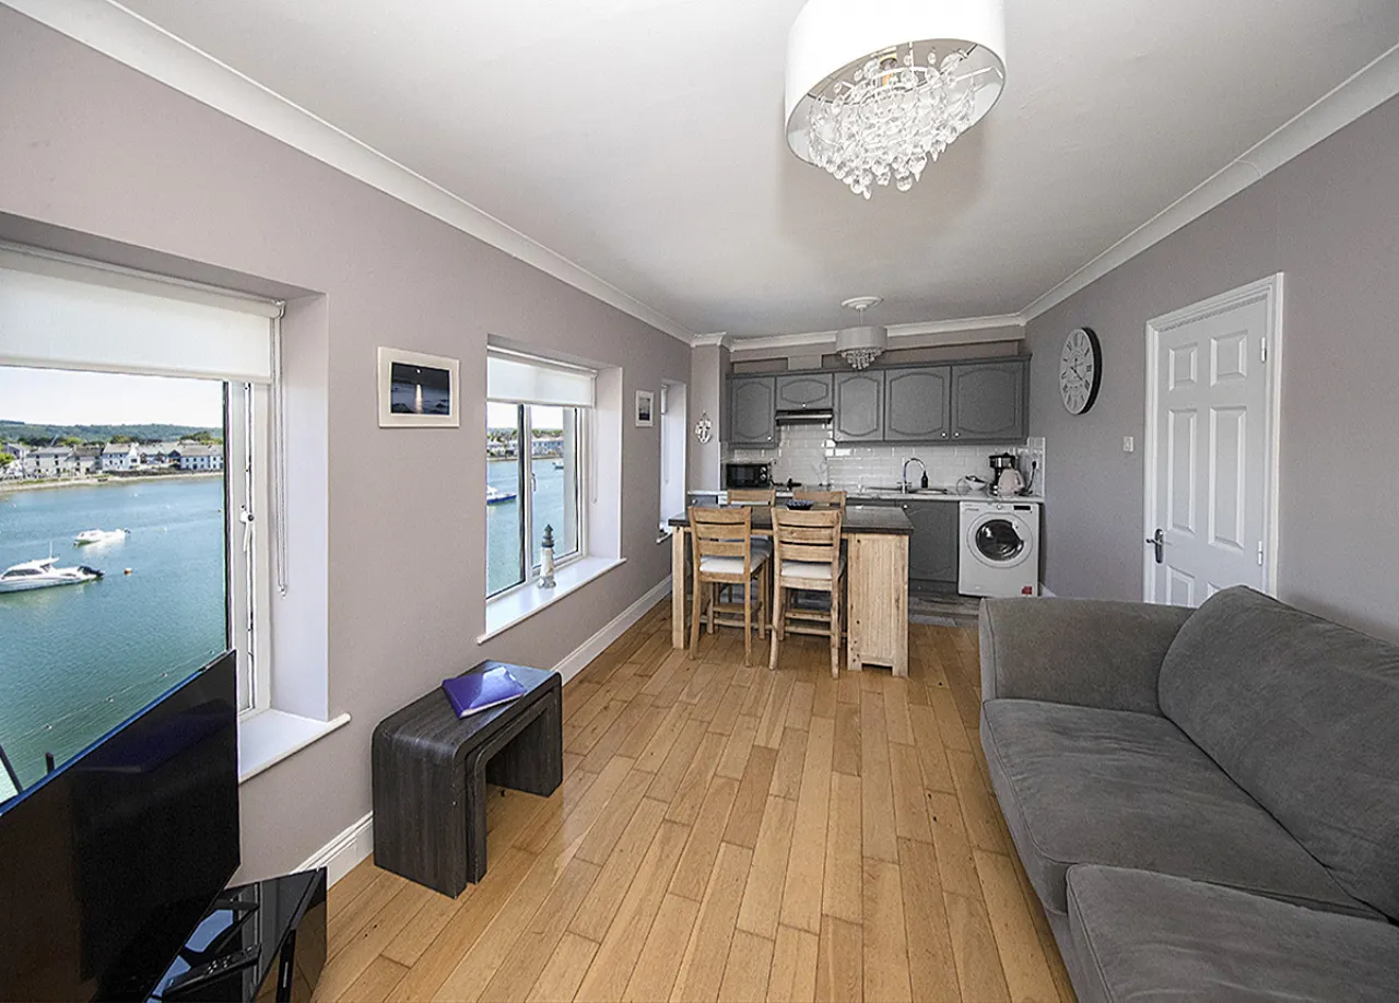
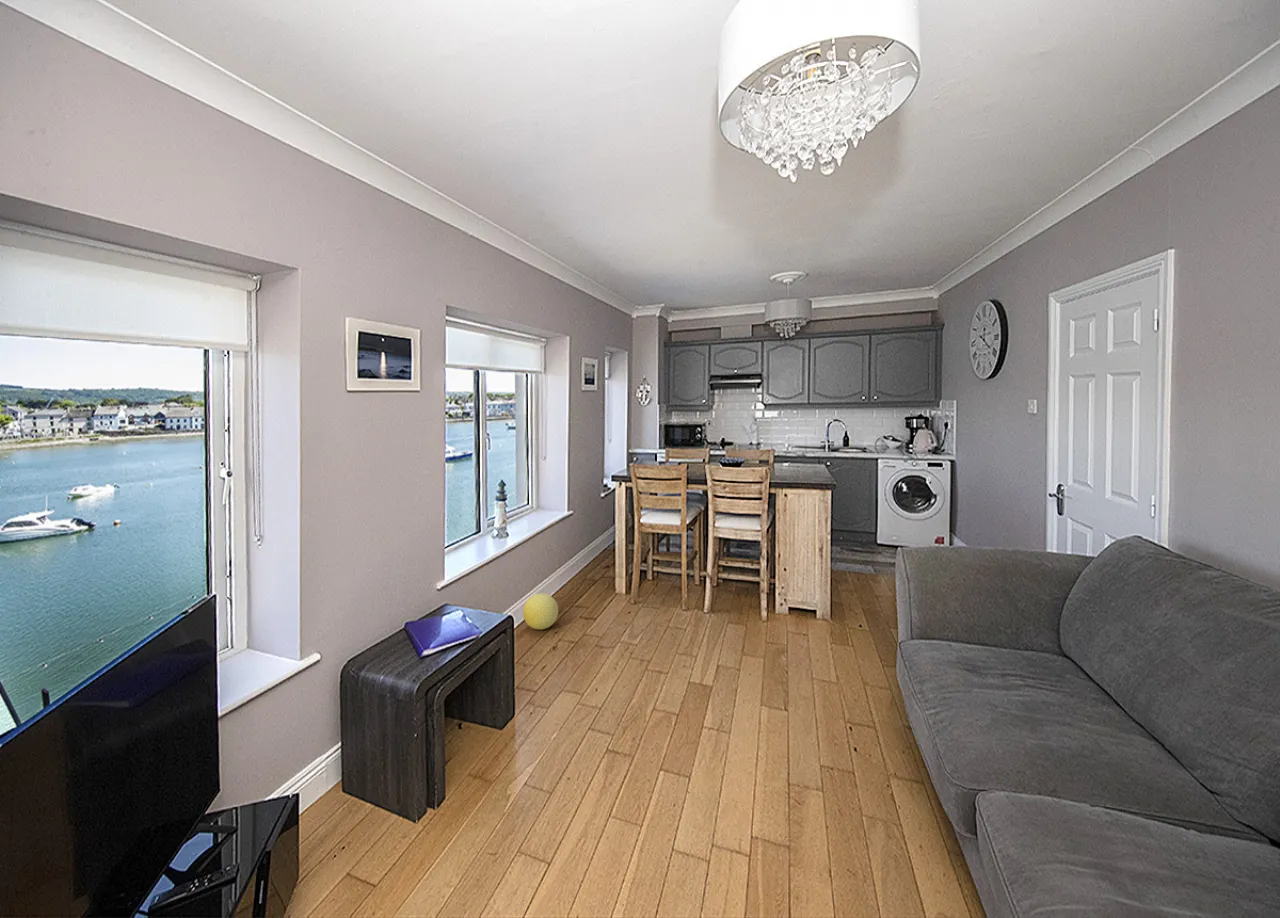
+ decorative ball [522,592,559,630]
